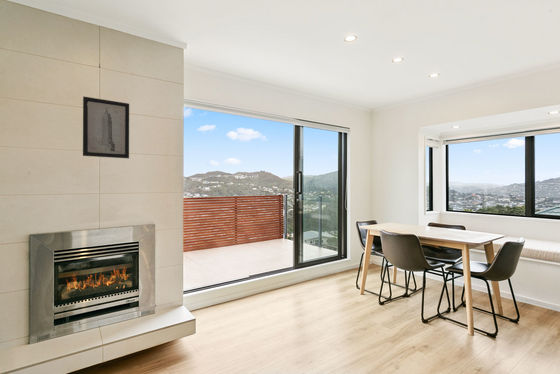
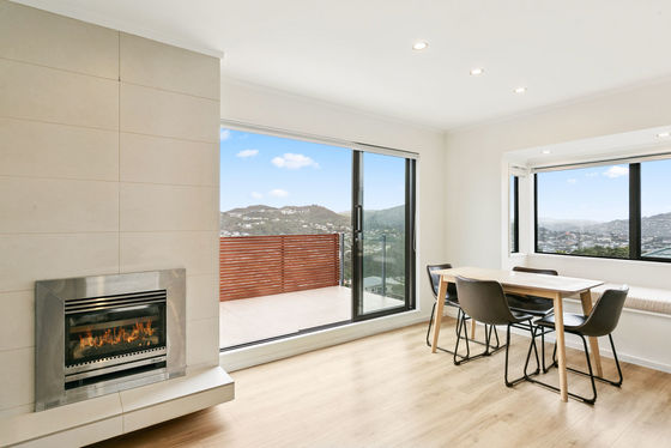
- wall art [82,95,130,159]
